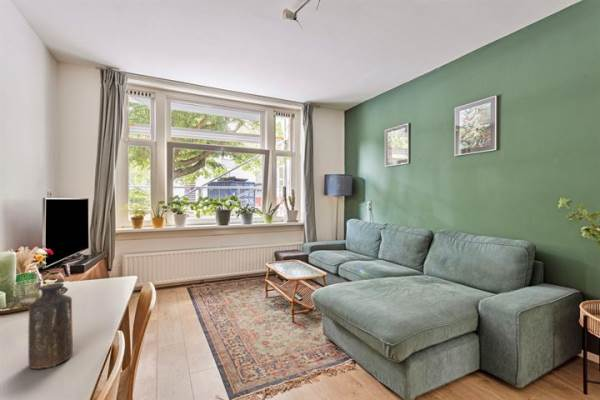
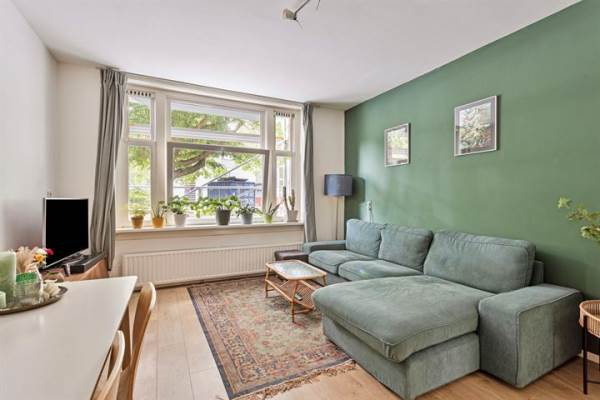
- bottle [27,282,74,370]
